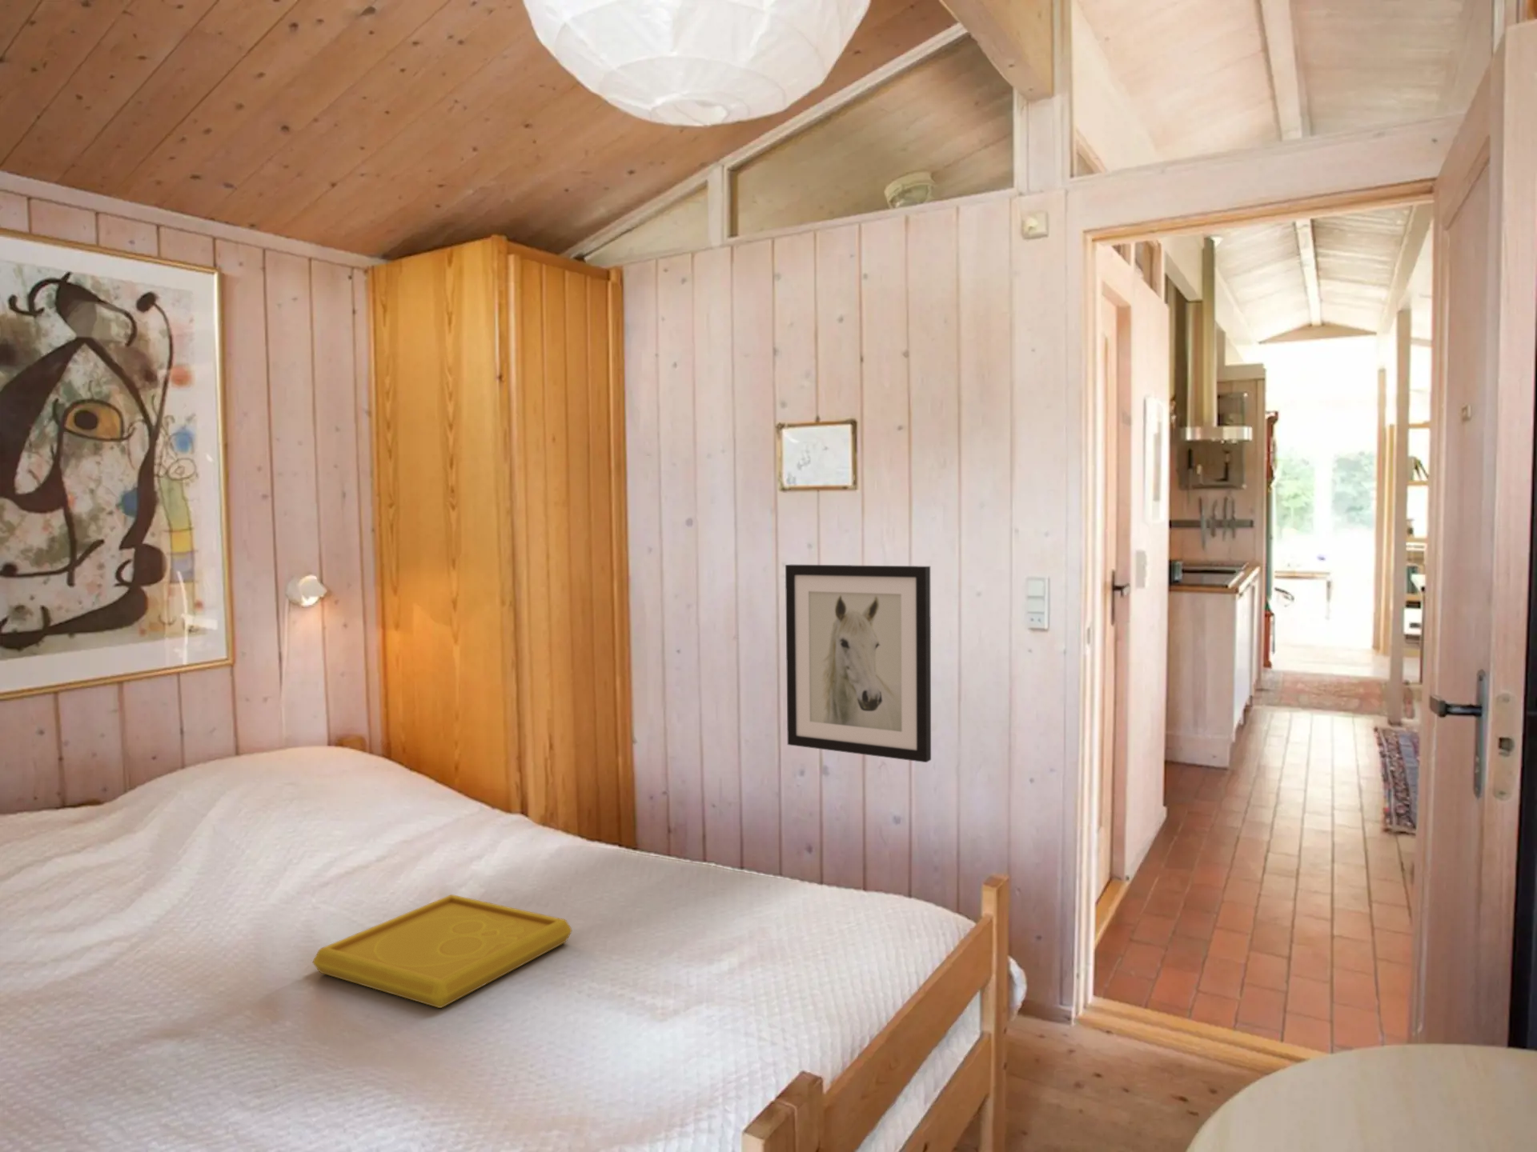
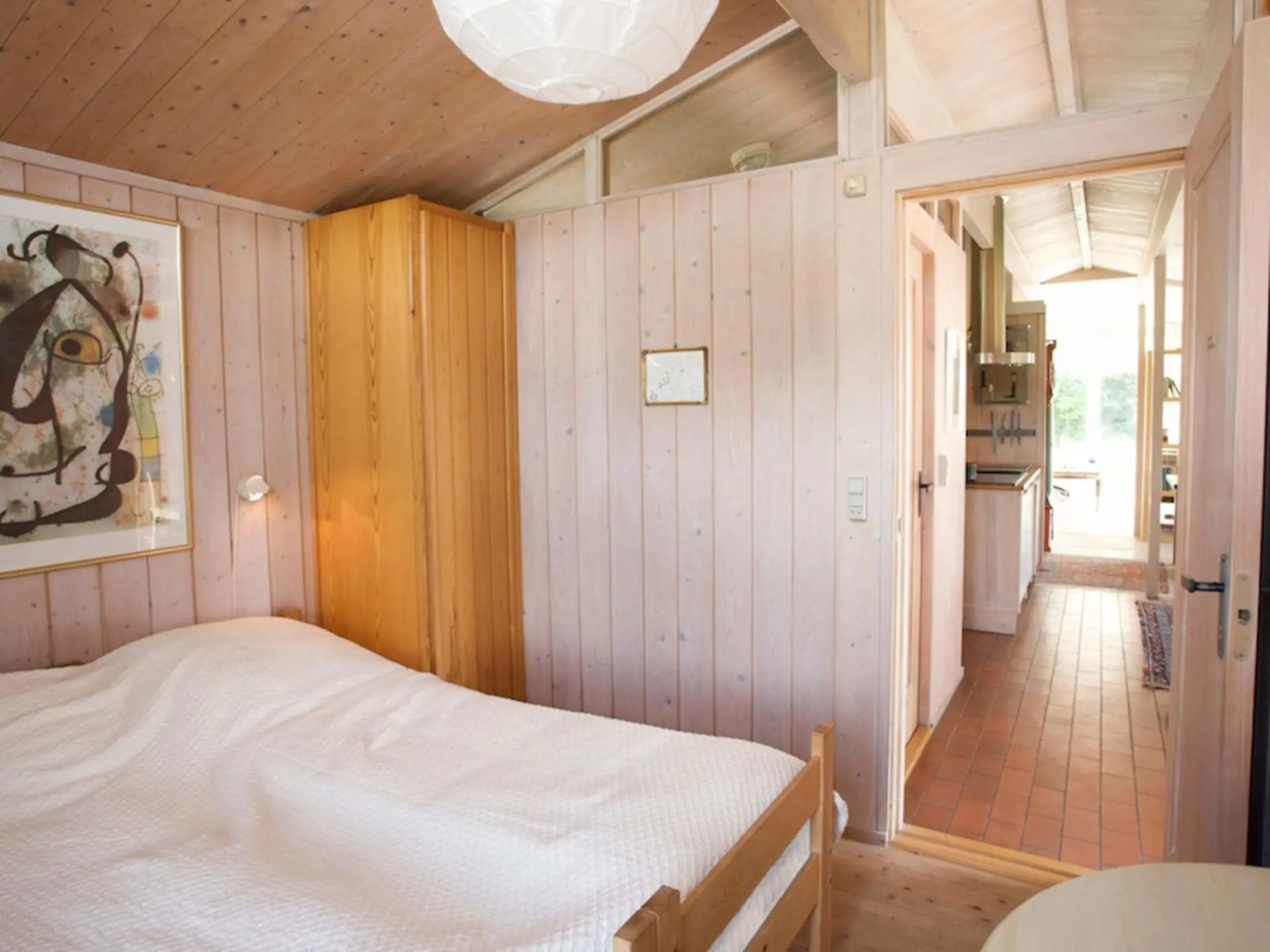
- serving tray [312,893,572,1009]
- wall art [784,564,932,764]
